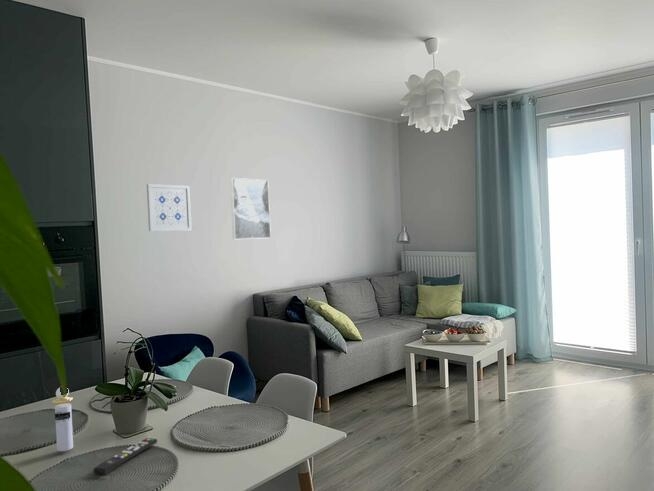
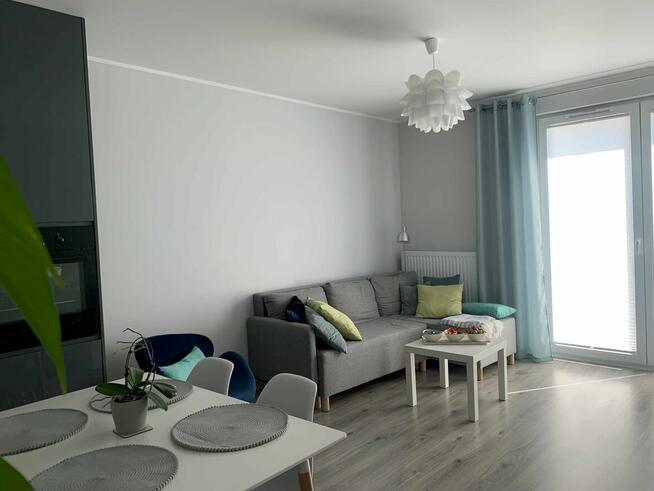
- perfume bottle [51,387,74,452]
- remote control [92,437,158,476]
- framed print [229,177,272,240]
- wall art [146,183,193,232]
